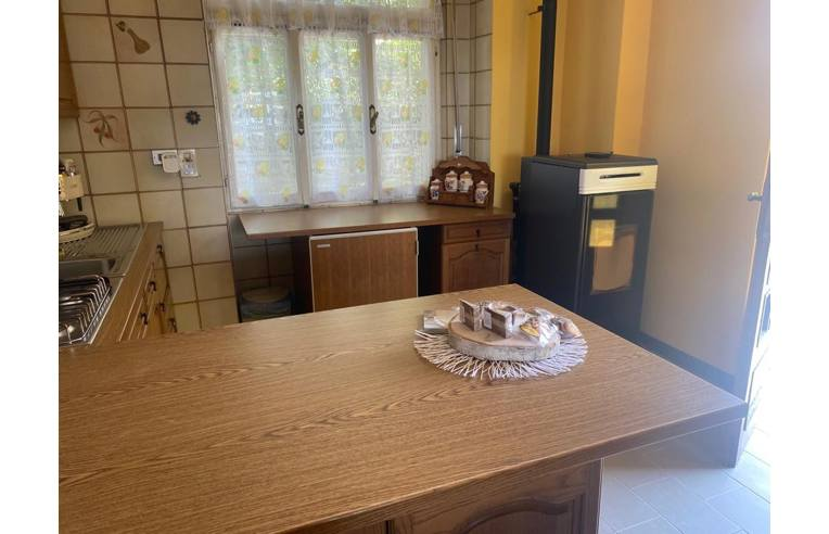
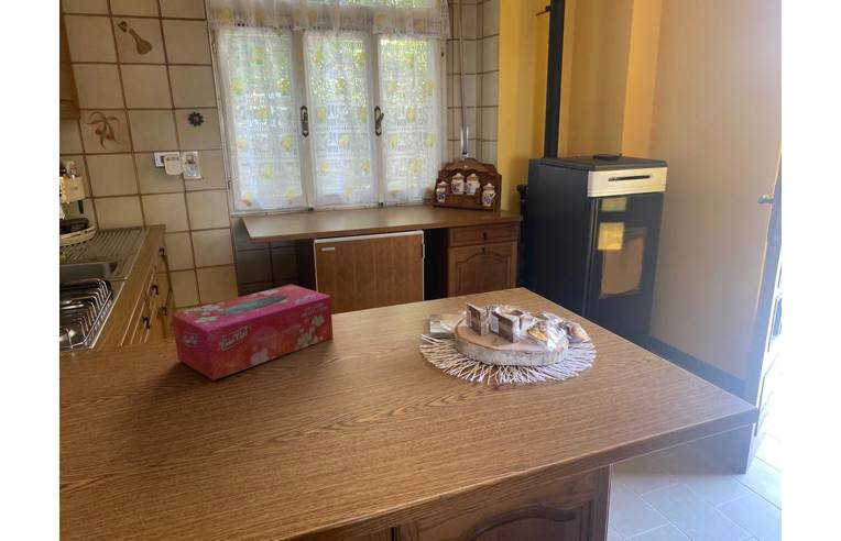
+ tissue box [171,284,334,382]
